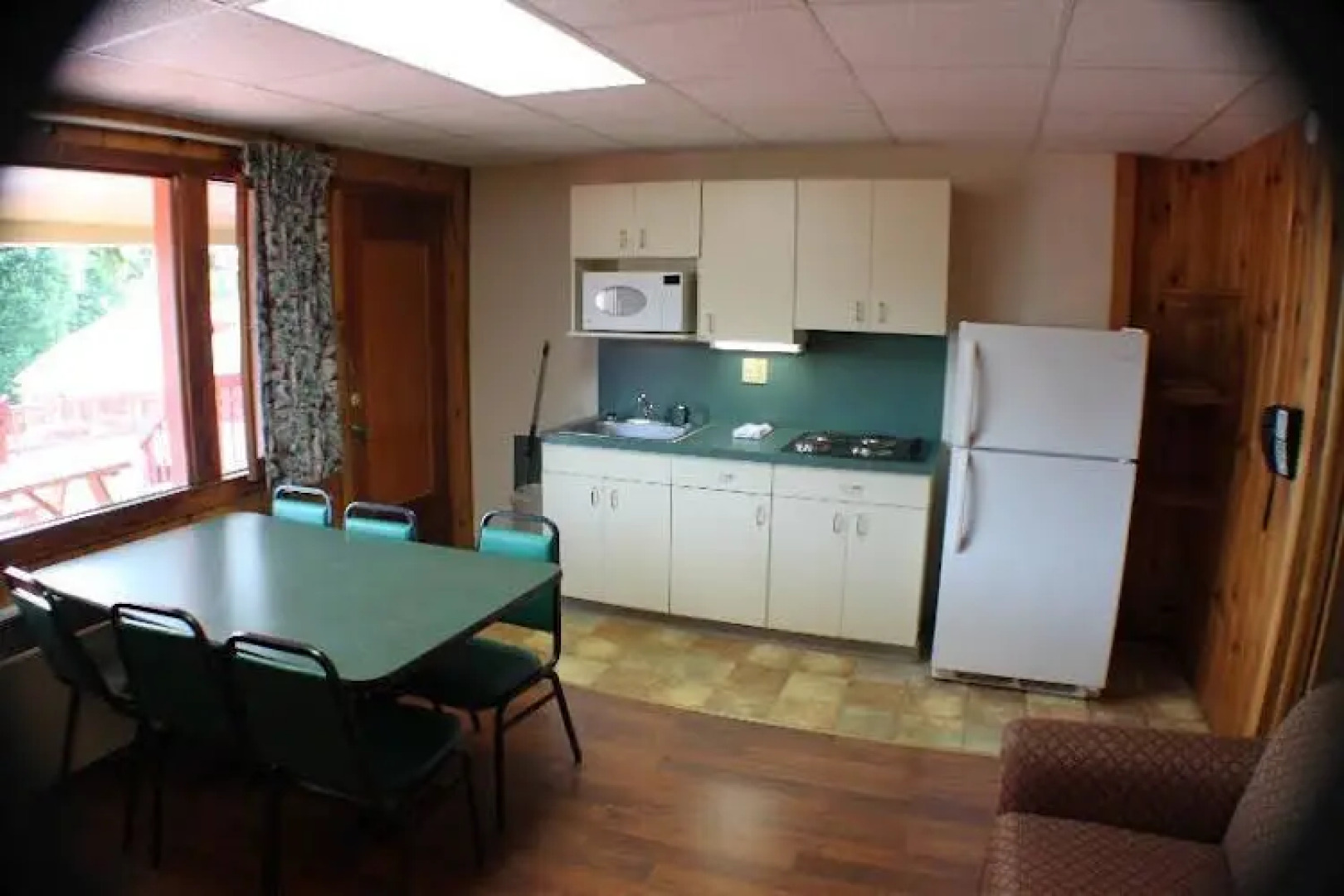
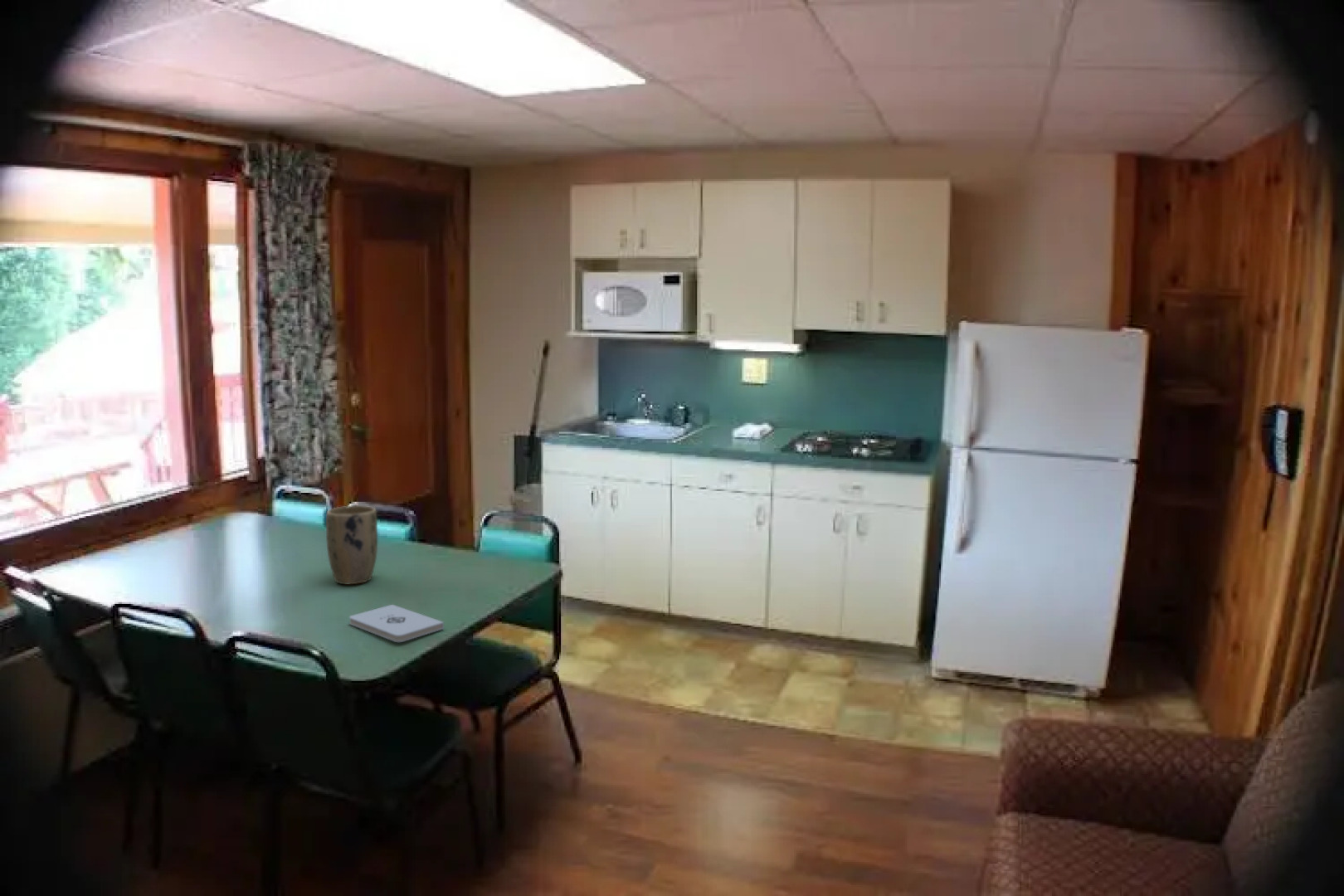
+ notepad [348,604,445,643]
+ plant pot [325,505,378,585]
